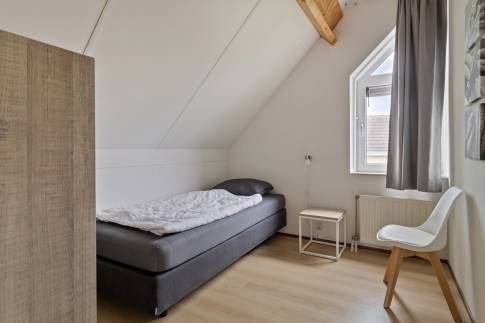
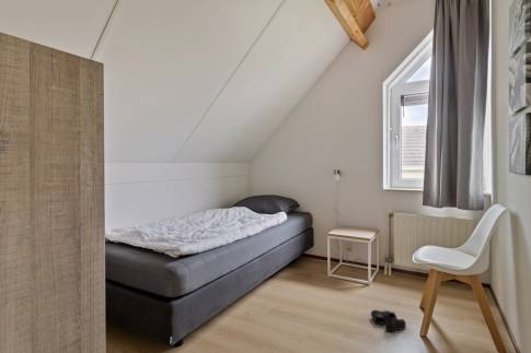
+ boots [370,309,407,333]
